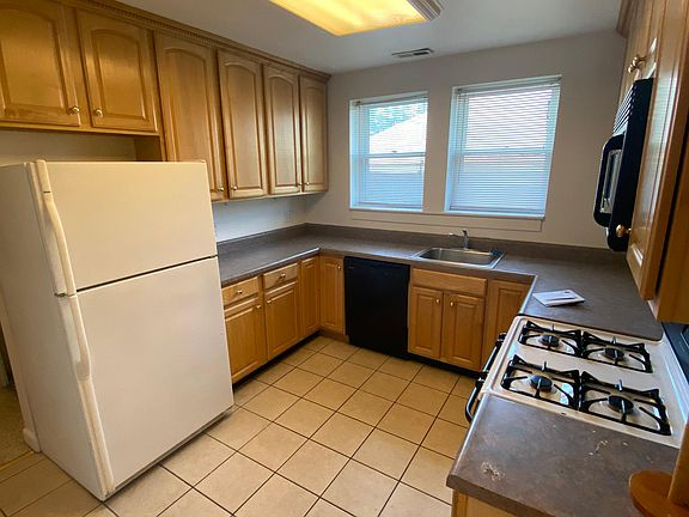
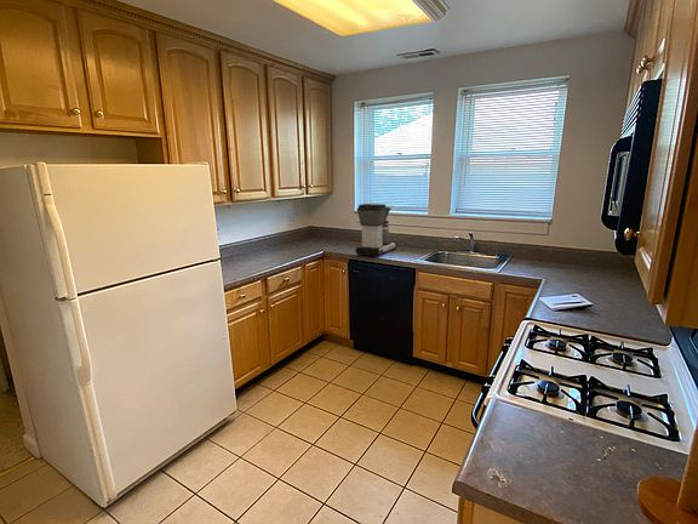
+ coffee maker [355,203,399,258]
